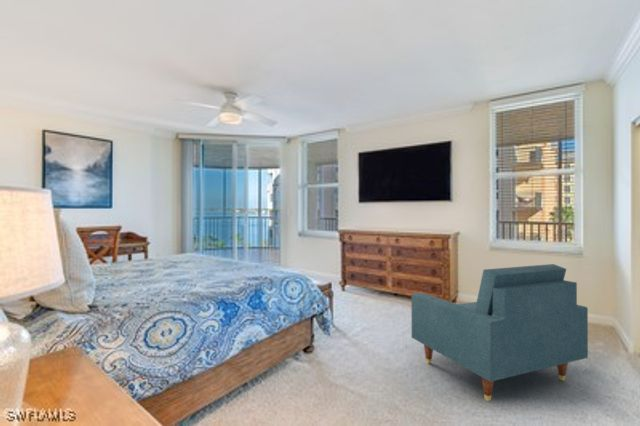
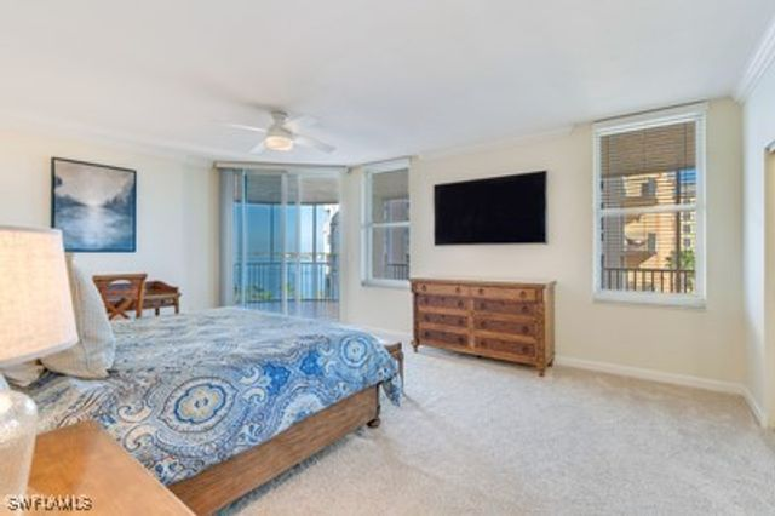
- armchair [411,263,589,402]
